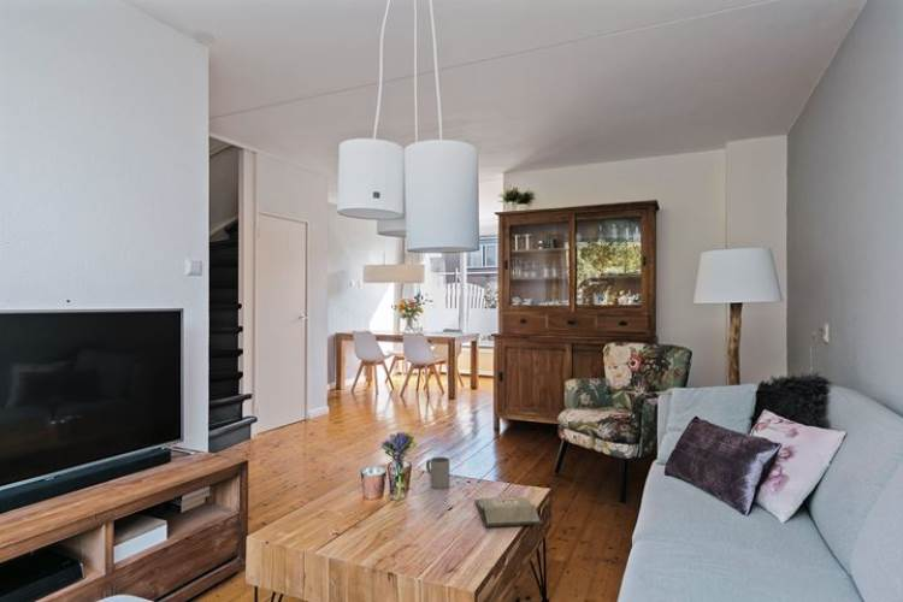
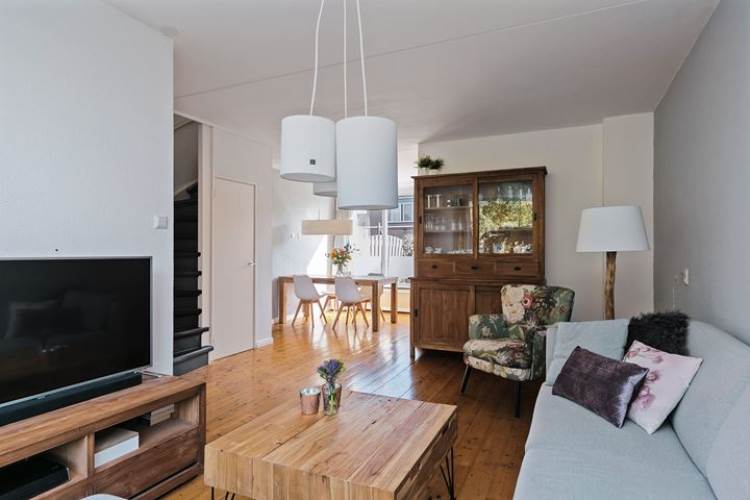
- hardback book [473,496,544,529]
- mug [425,456,450,490]
